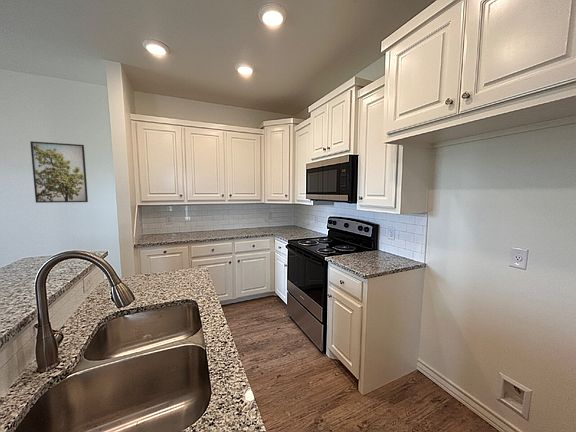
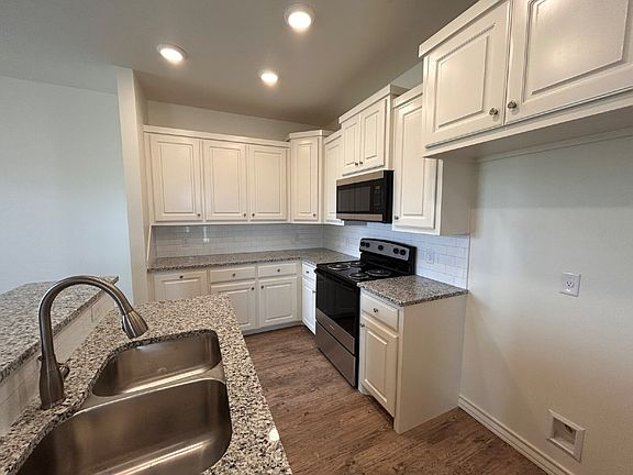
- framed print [29,140,89,204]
